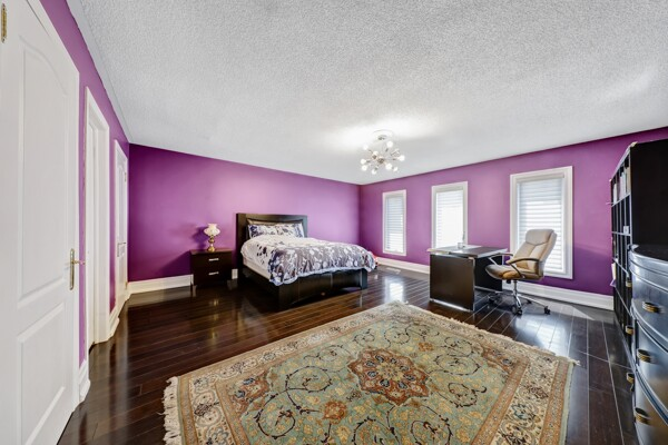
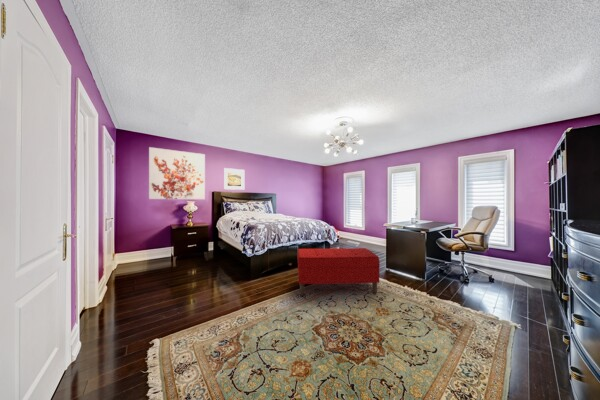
+ bench [296,247,381,296]
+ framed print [223,167,245,191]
+ wall art [148,146,206,200]
